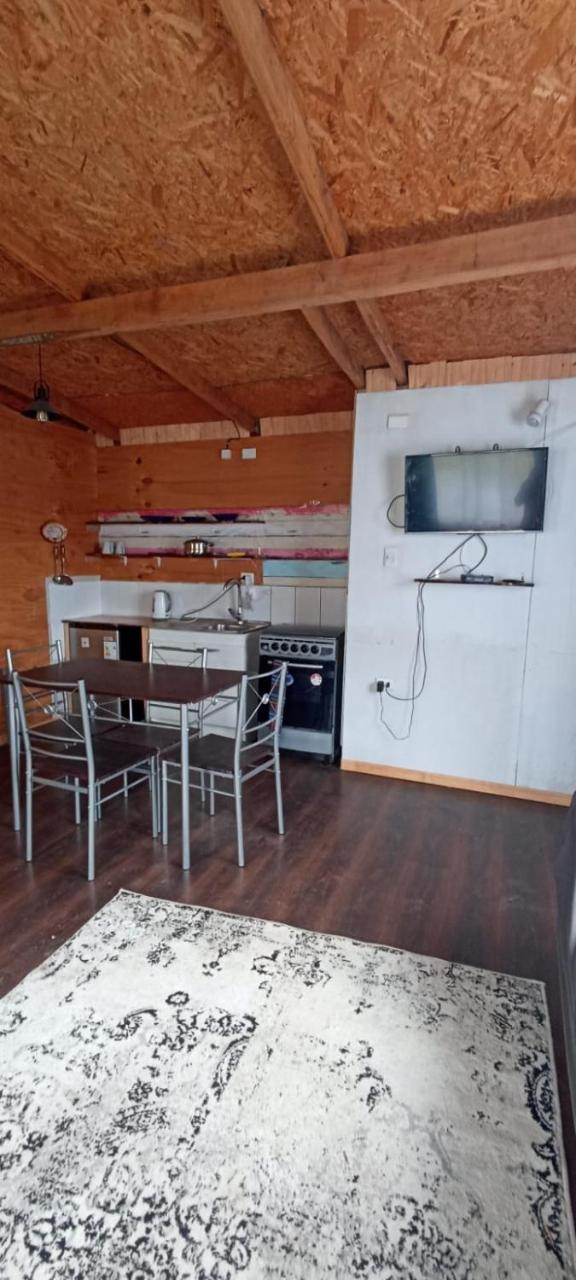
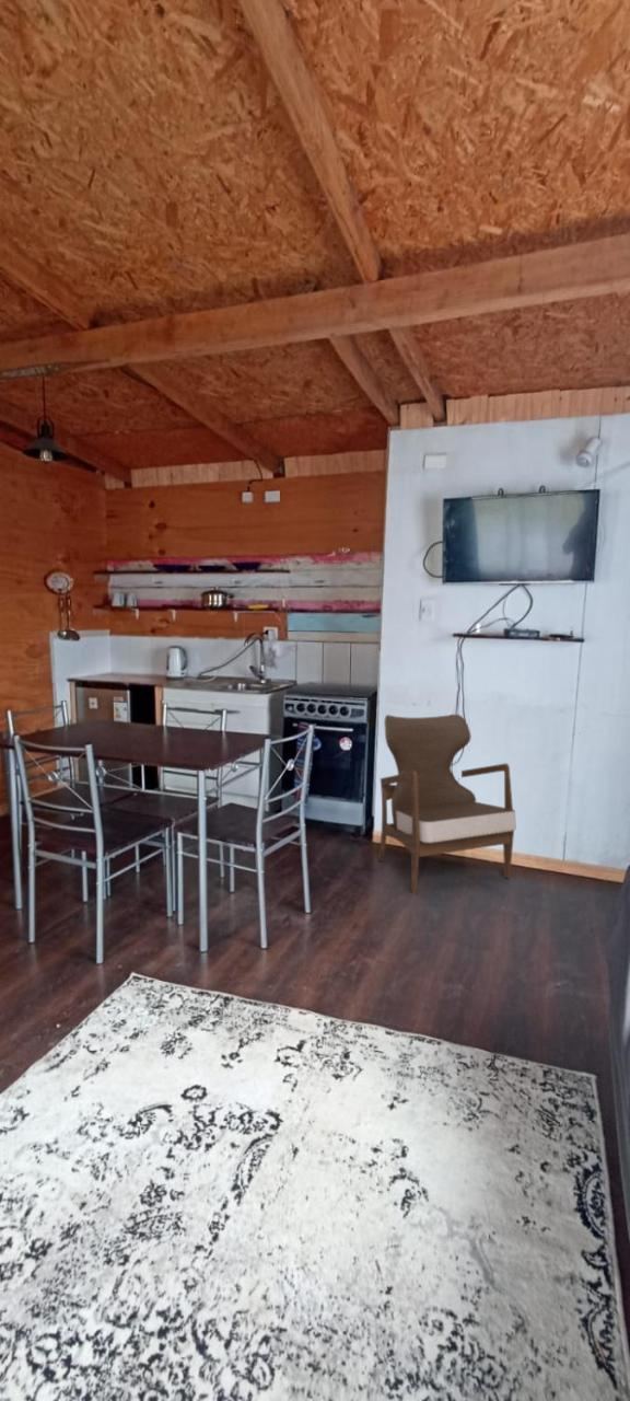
+ armchair [376,714,517,896]
